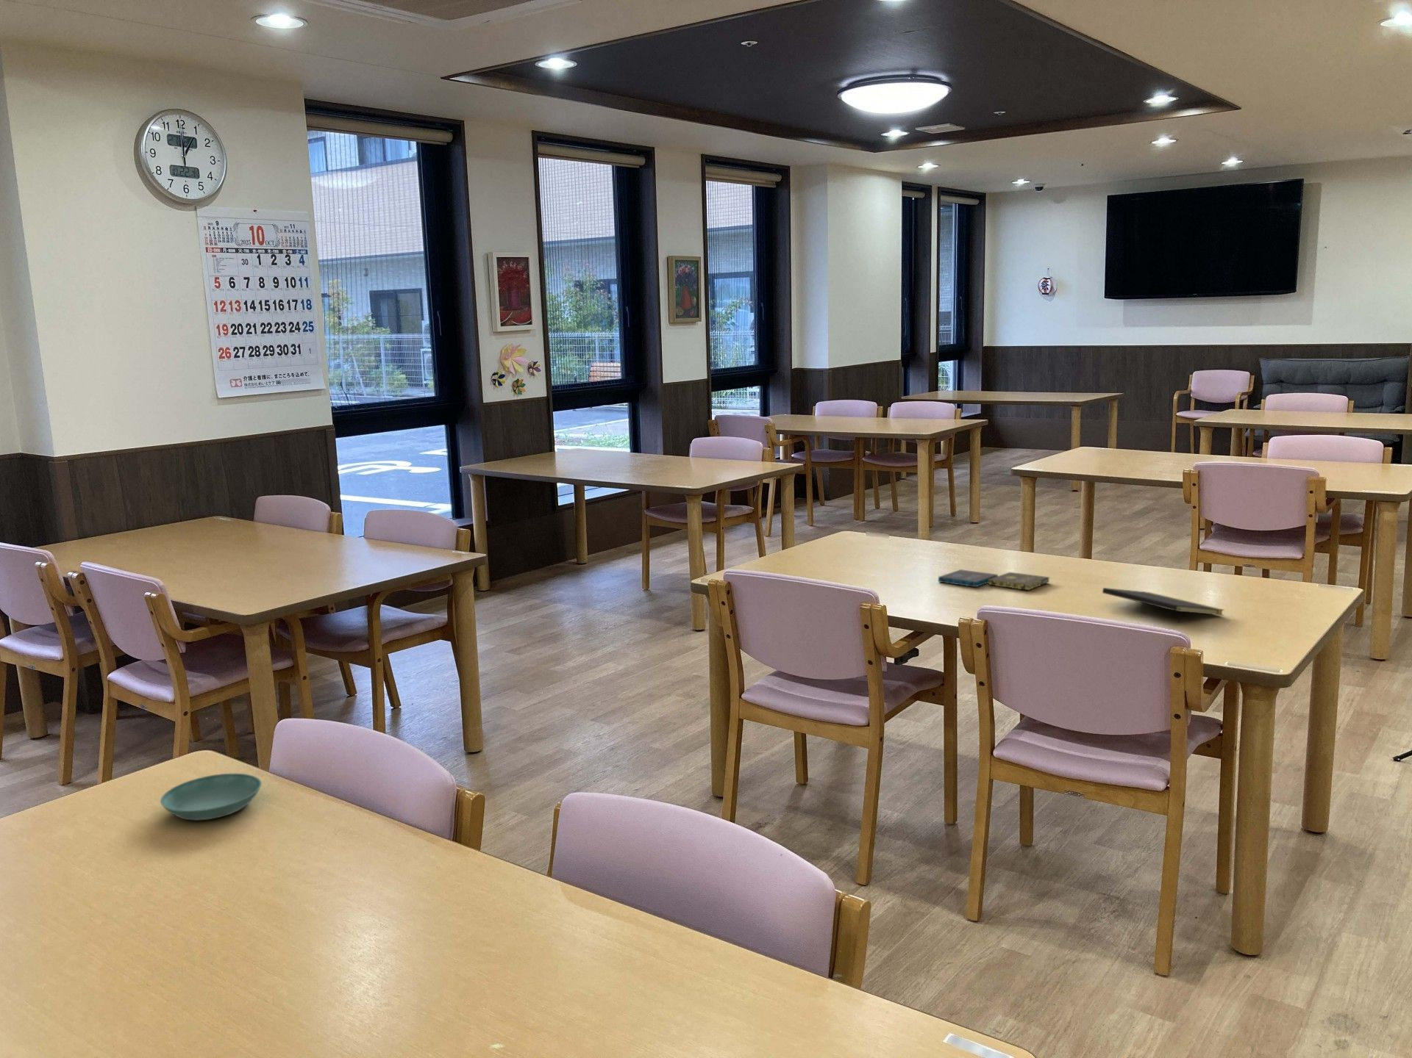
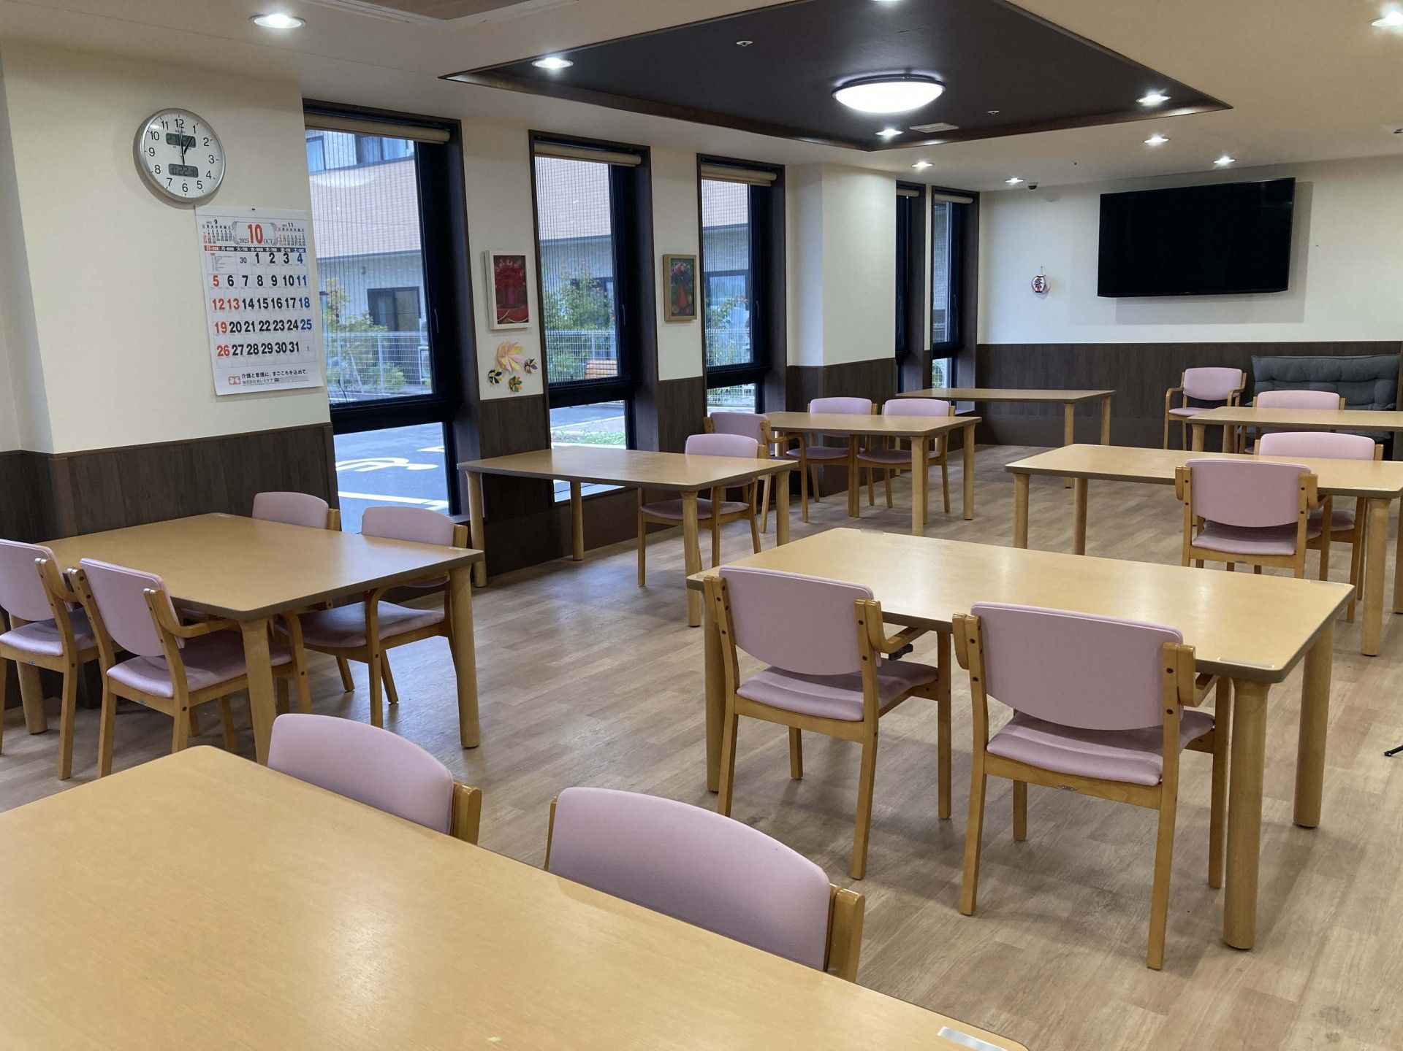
- notepad [1102,587,1225,626]
- saucer [160,772,262,820]
- music album box set [937,569,1050,591]
